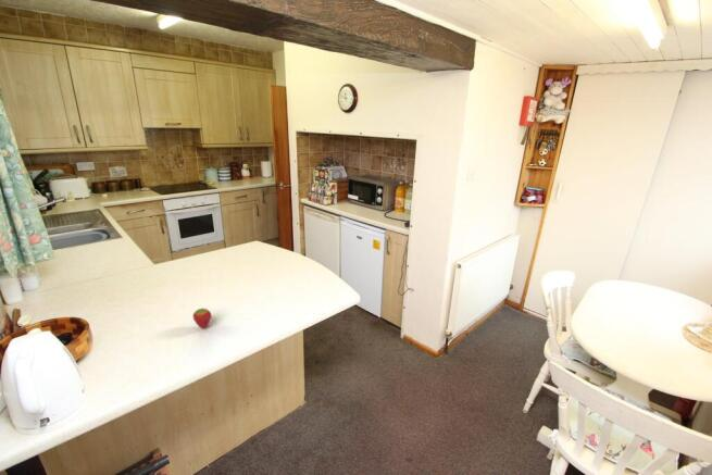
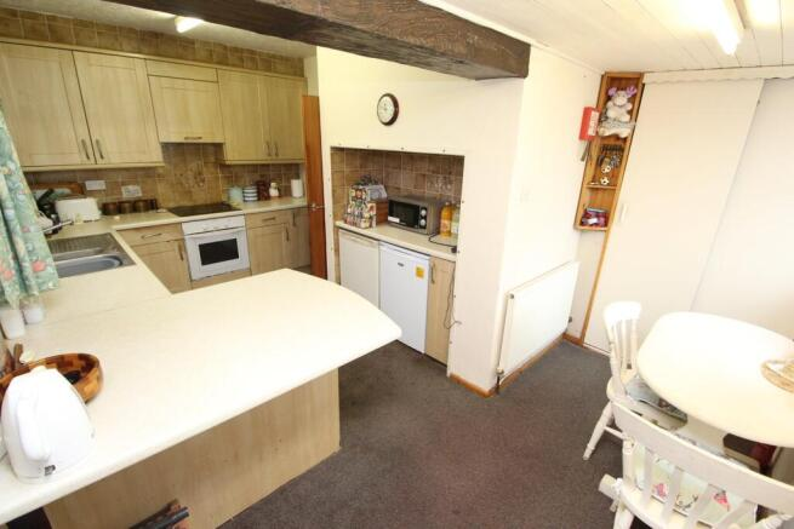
- fruit [191,307,212,329]
